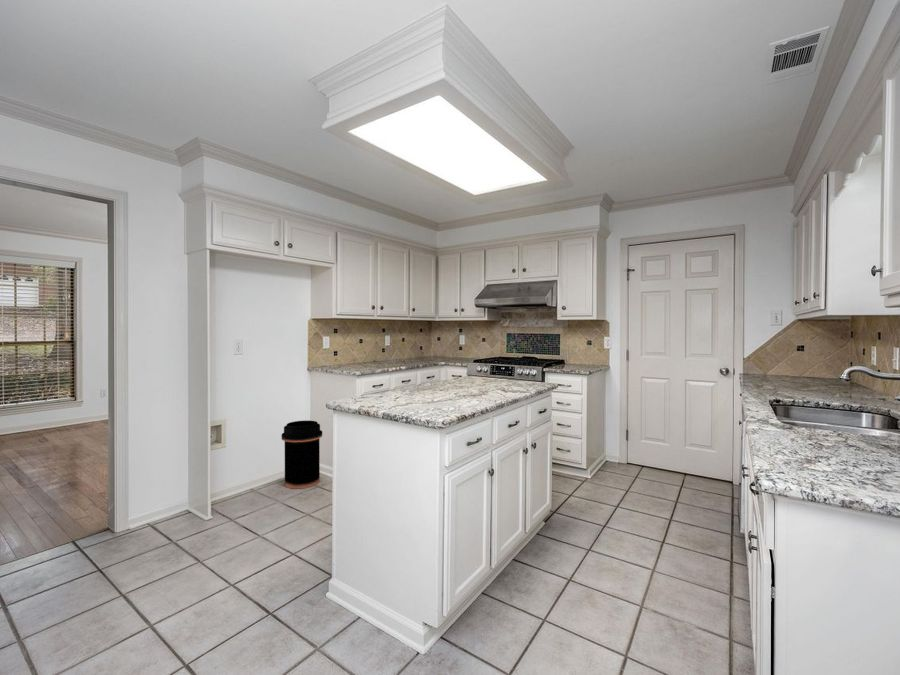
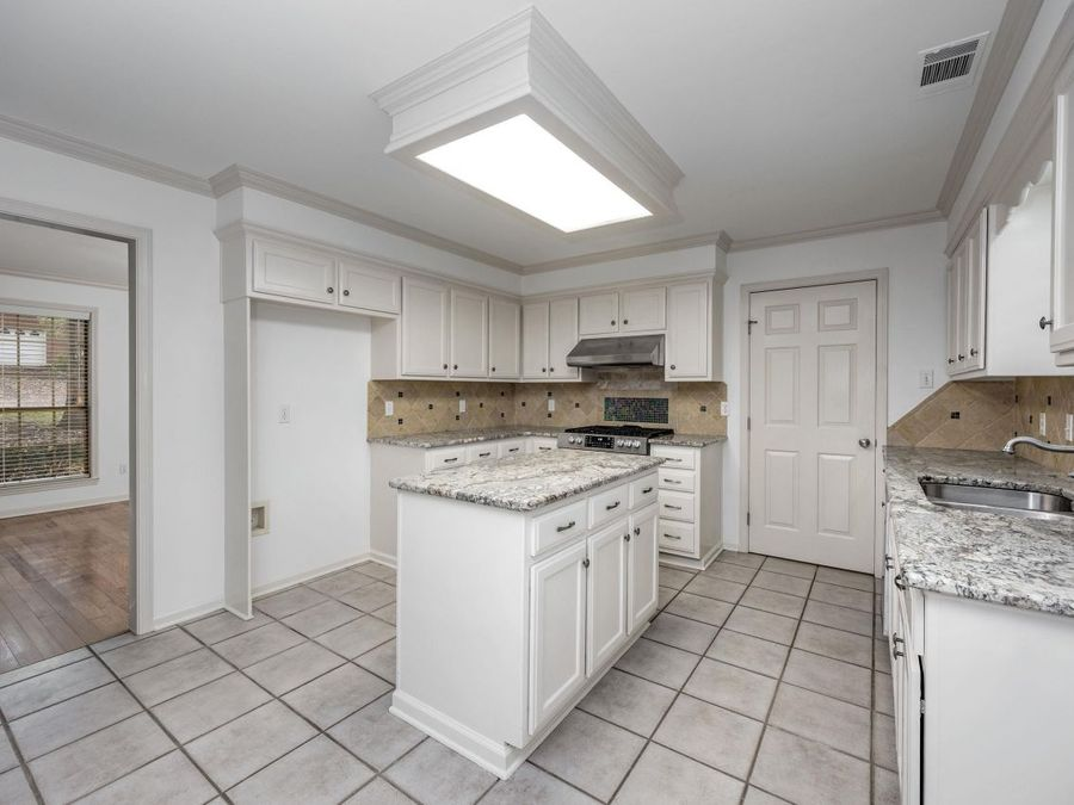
- trash can [281,420,323,490]
